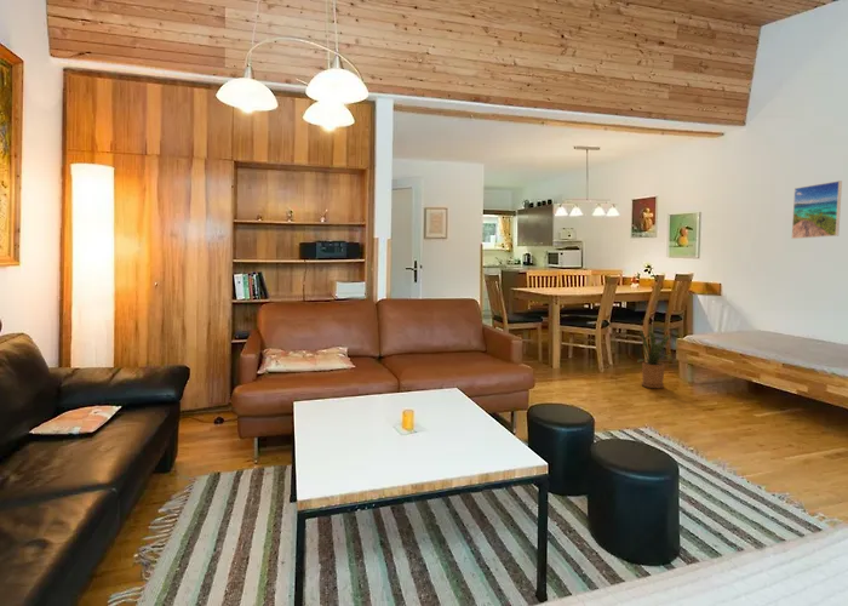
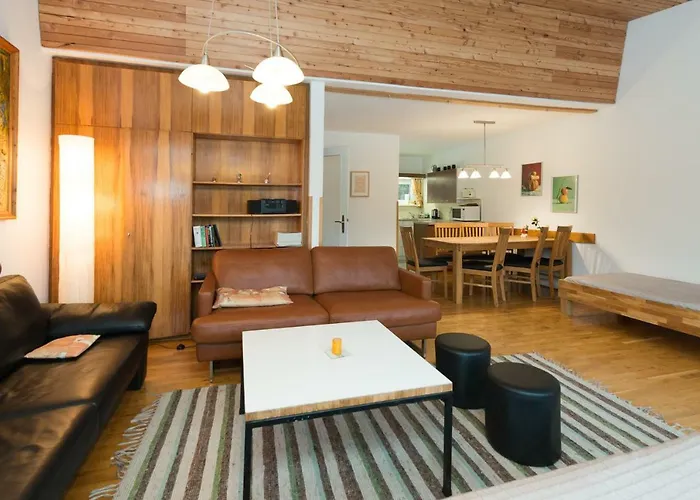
- house plant [637,330,676,389]
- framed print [790,179,843,240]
